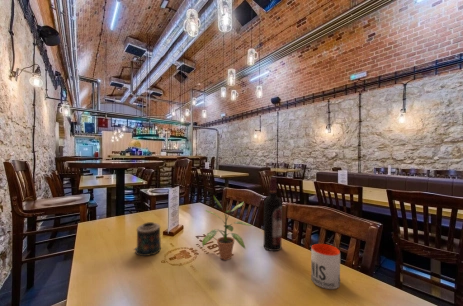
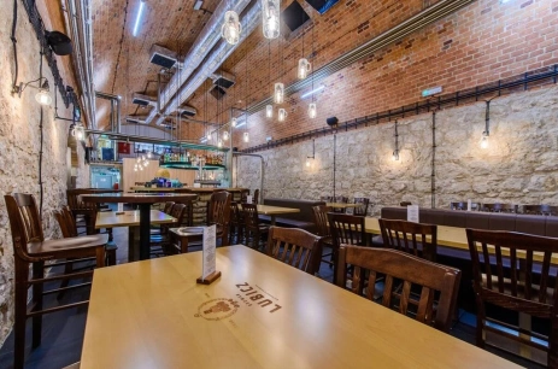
- potted plant [201,195,253,261]
- mug [310,243,341,290]
- candle [133,221,162,257]
- wine bottle [263,177,283,252]
